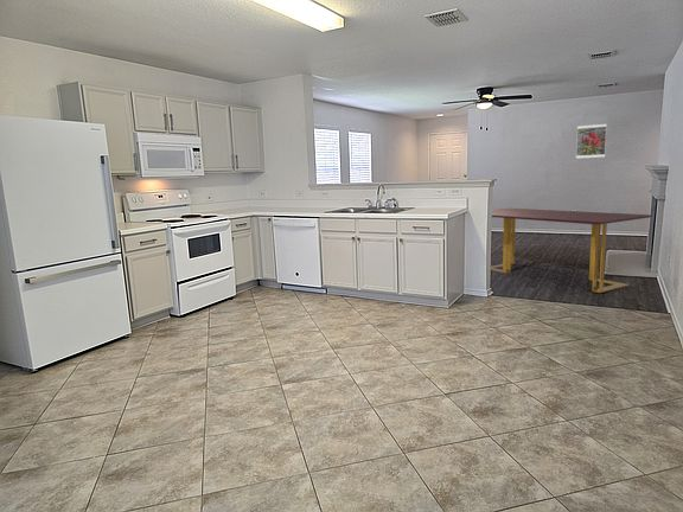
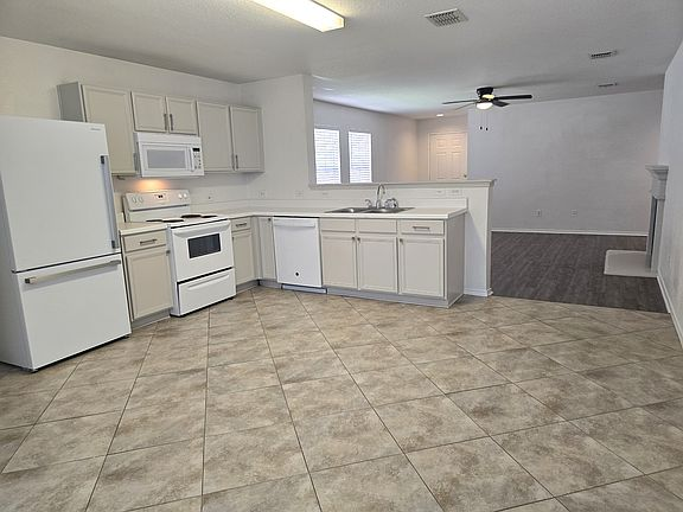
- dining table [490,207,653,294]
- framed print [575,123,608,160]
